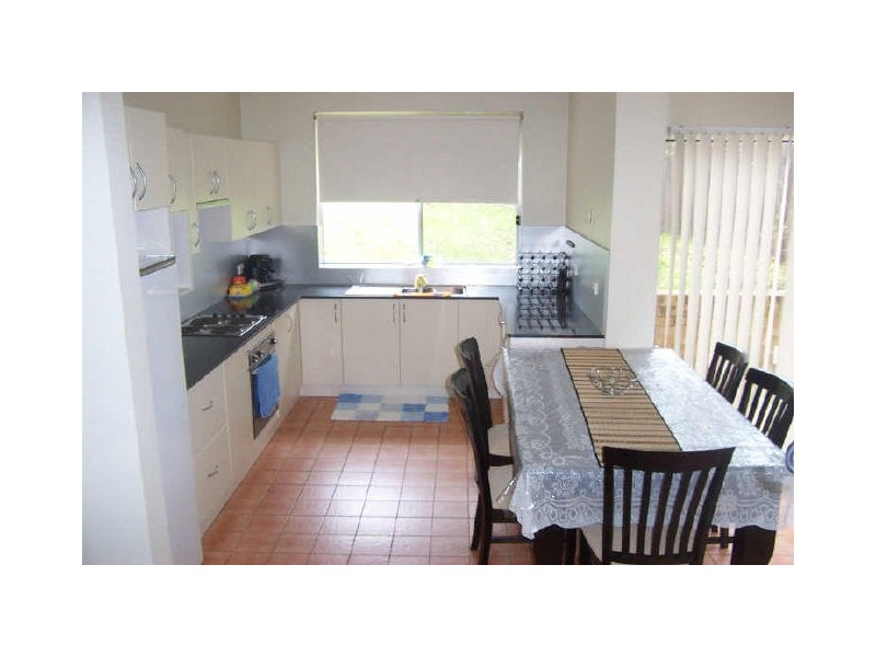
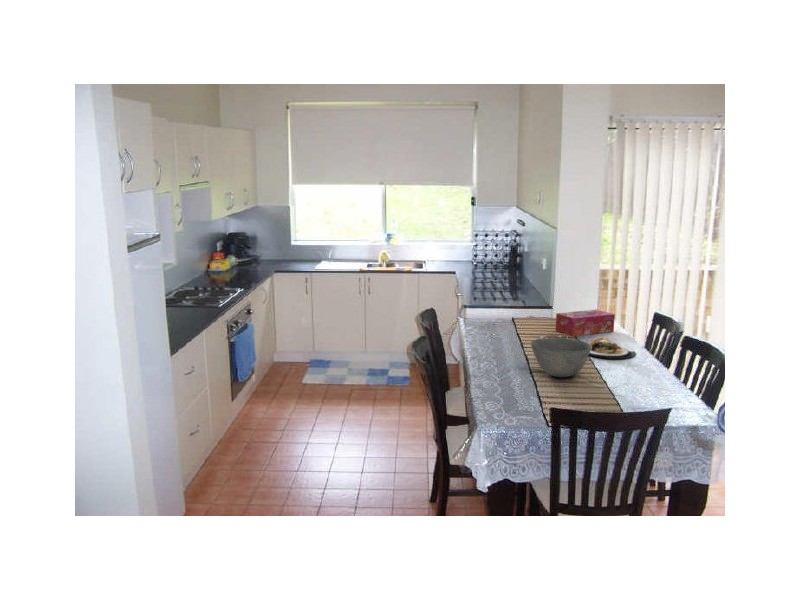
+ tissue box [555,308,616,337]
+ plate [589,336,637,360]
+ bowl [530,337,592,378]
